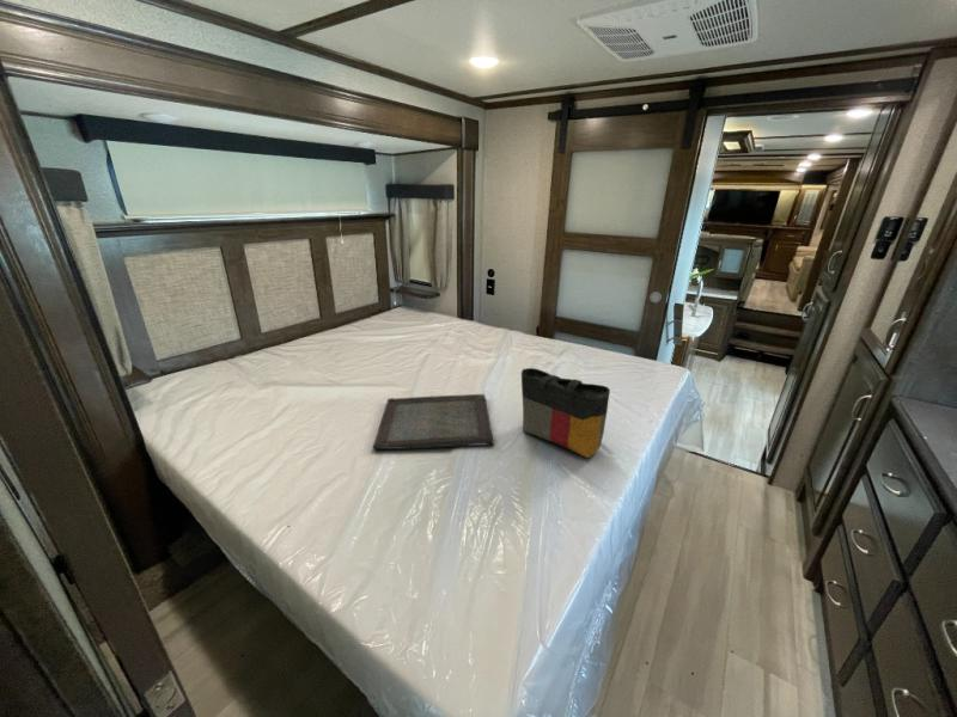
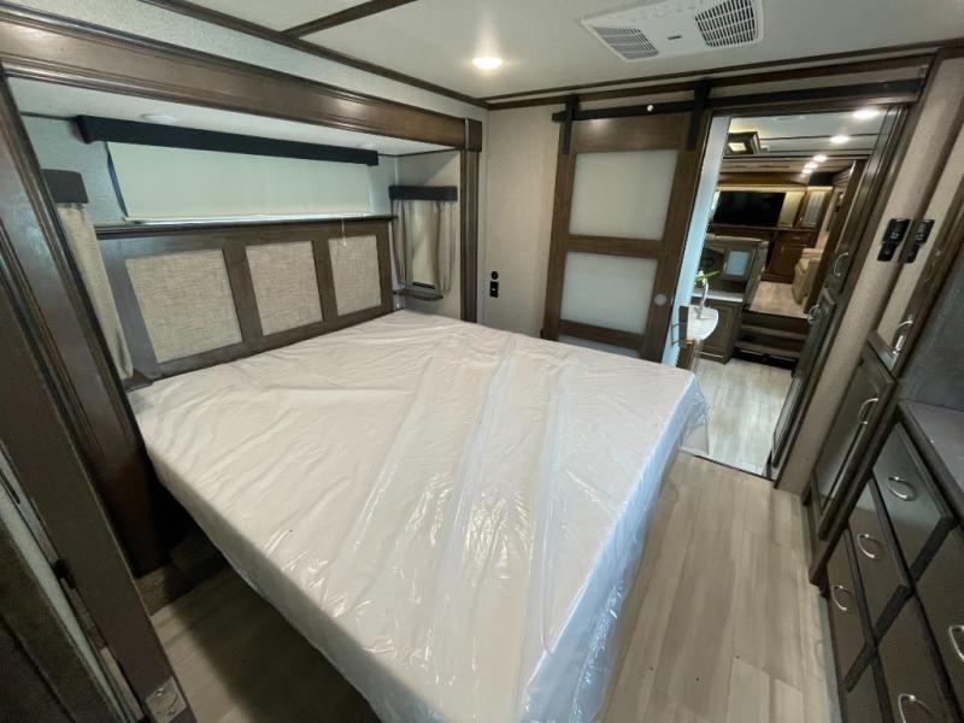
- serving tray [372,393,495,451]
- tote bag [520,367,611,459]
